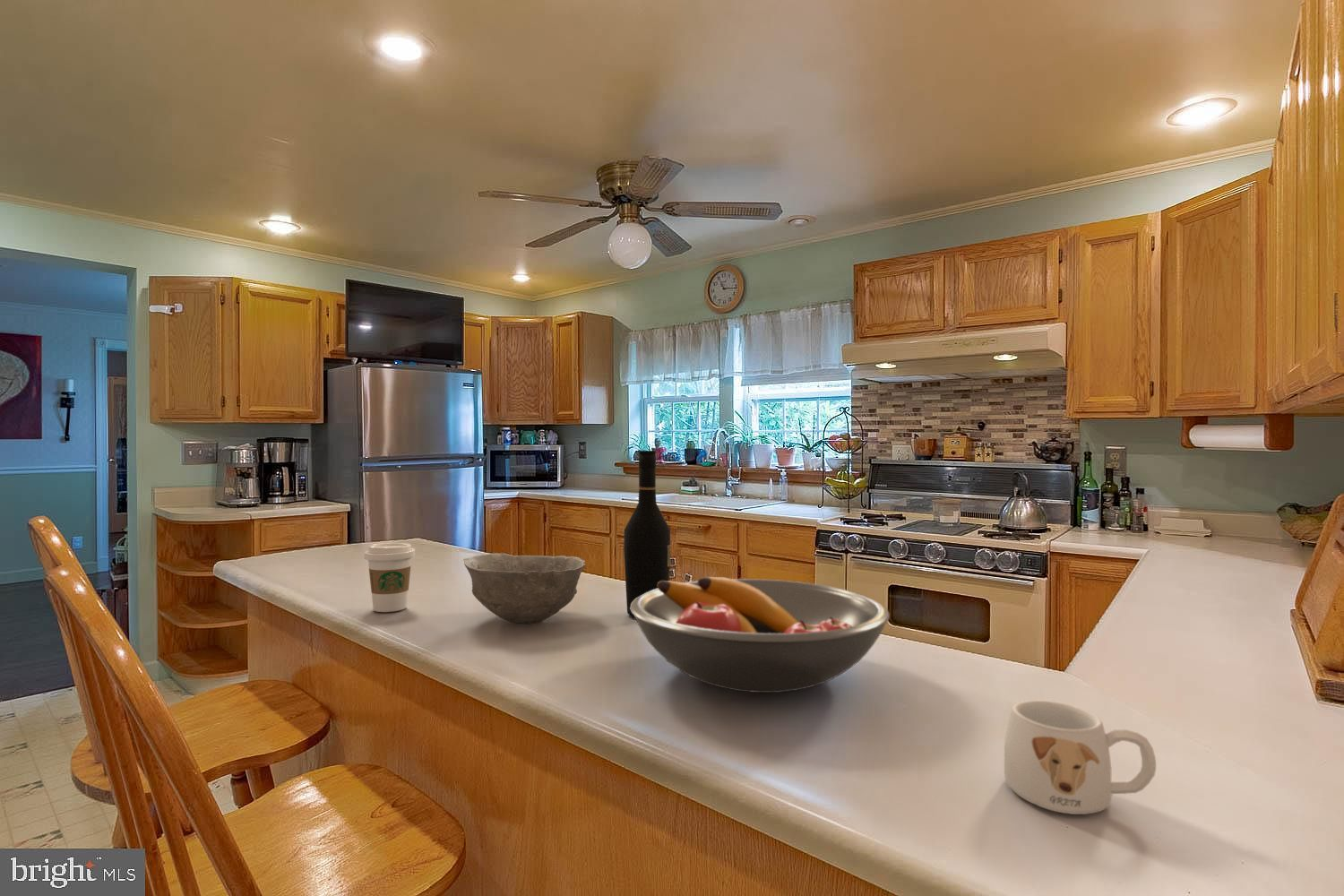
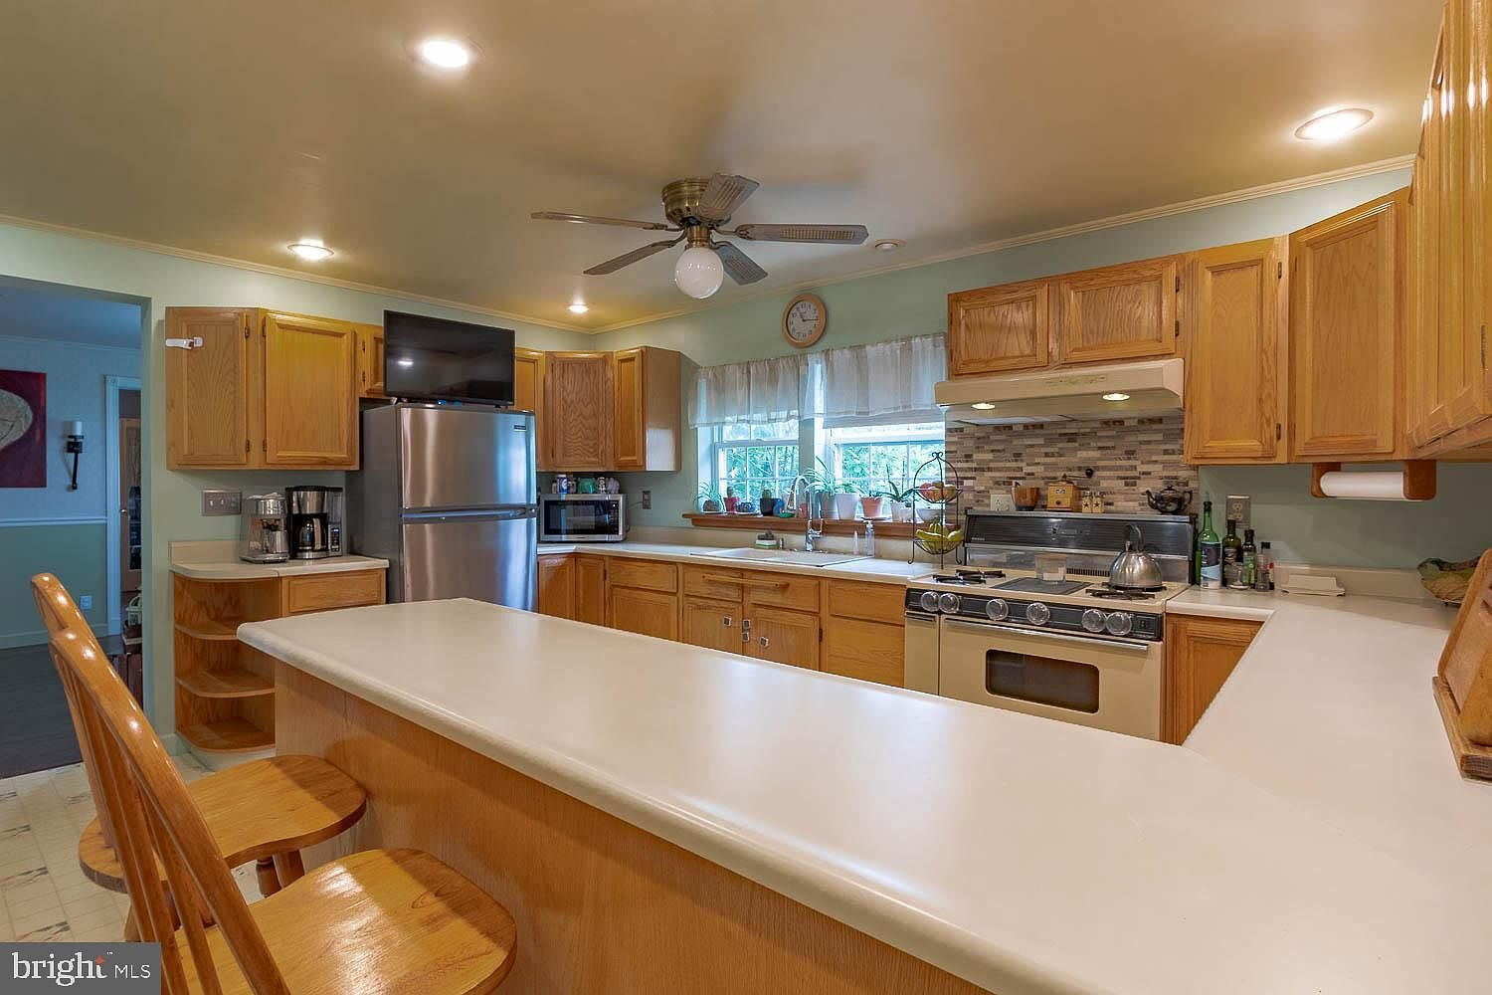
- mug [1004,700,1157,815]
- wine bottle [623,450,671,618]
- coffee cup [364,542,416,613]
- fruit bowl [630,576,891,694]
- bowl [463,553,586,625]
